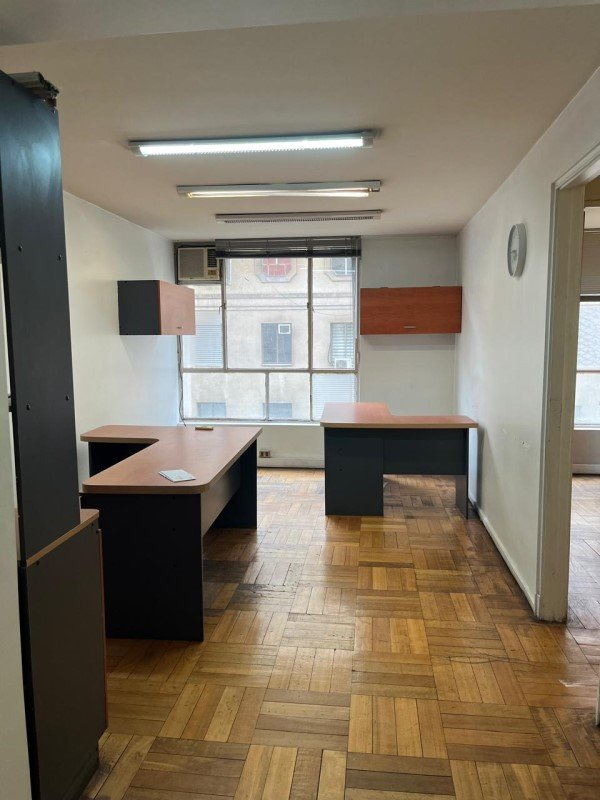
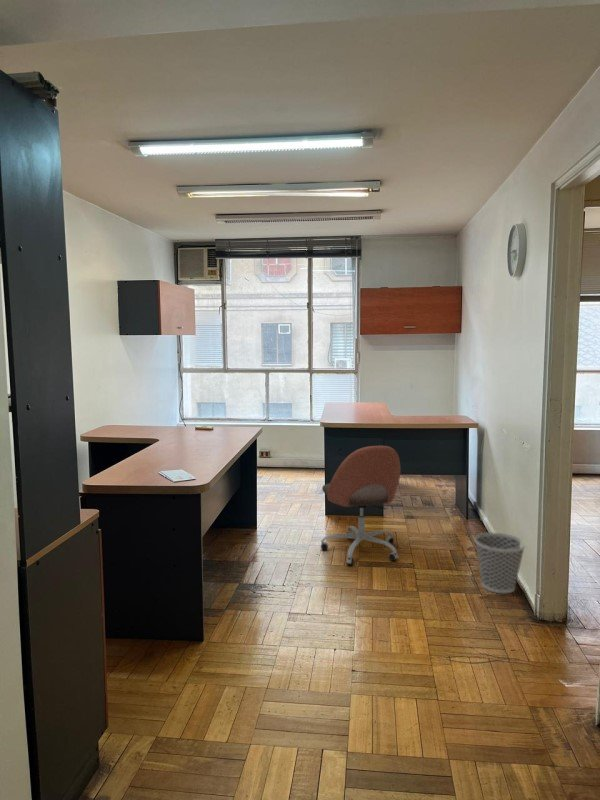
+ office chair [319,445,401,566]
+ wastebasket [473,532,526,594]
